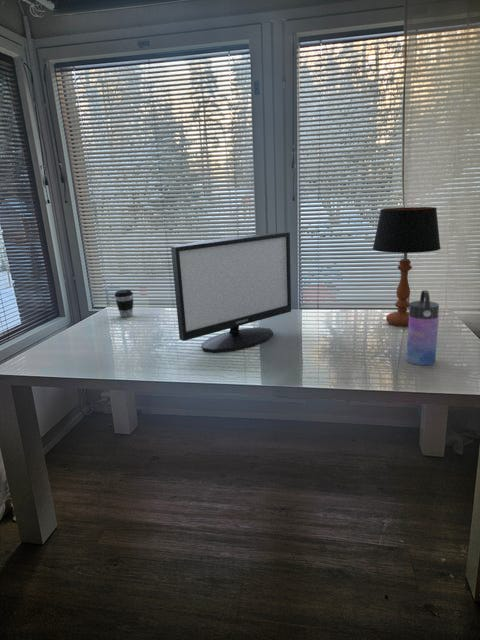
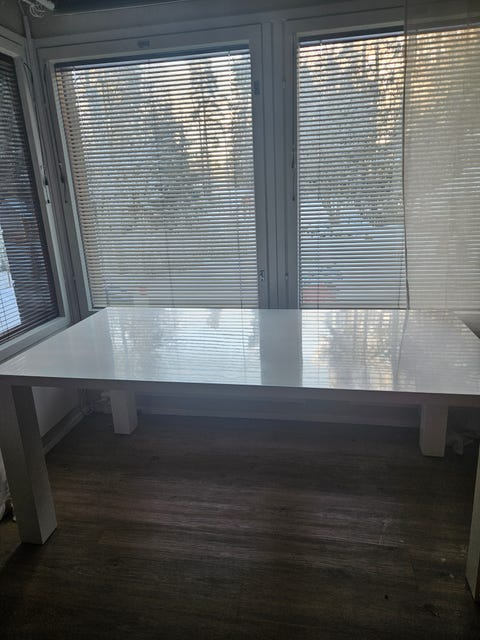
- coffee cup [114,289,134,318]
- table lamp [372,206,442,327]
- monitor [170,231,292,354]
- water bottle [405,289,440,366]
